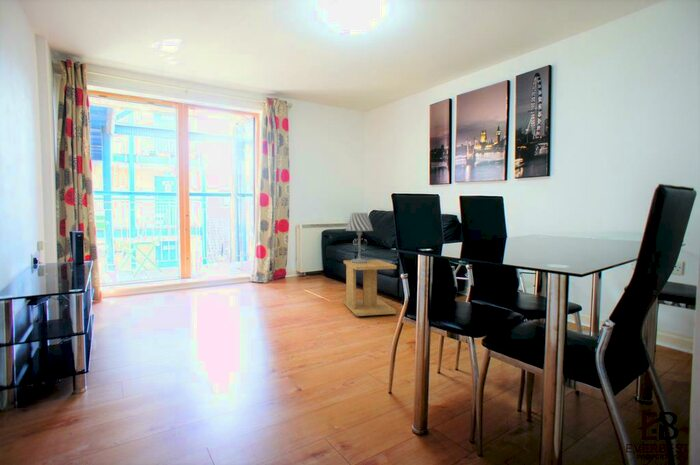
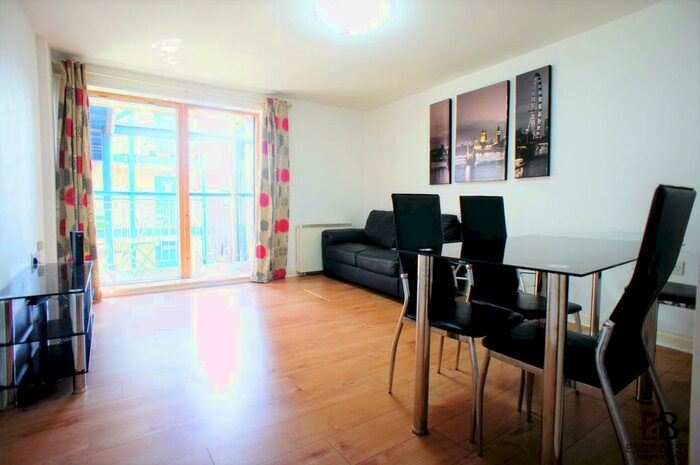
- table lamp [345,212,374,263]
- side table [343,259,398,317]
